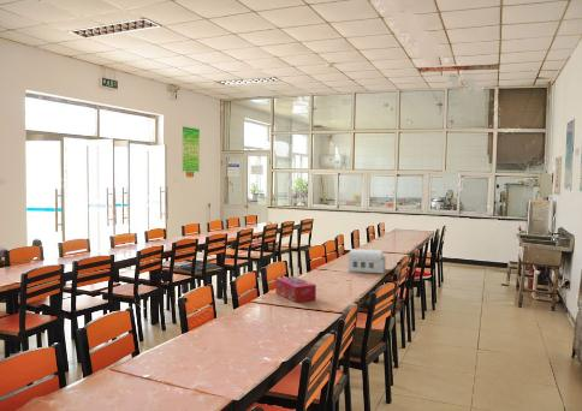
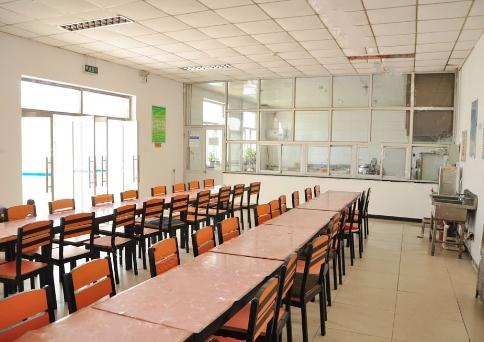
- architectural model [348,248,387,274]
- tissue box [274,275,317,303]
